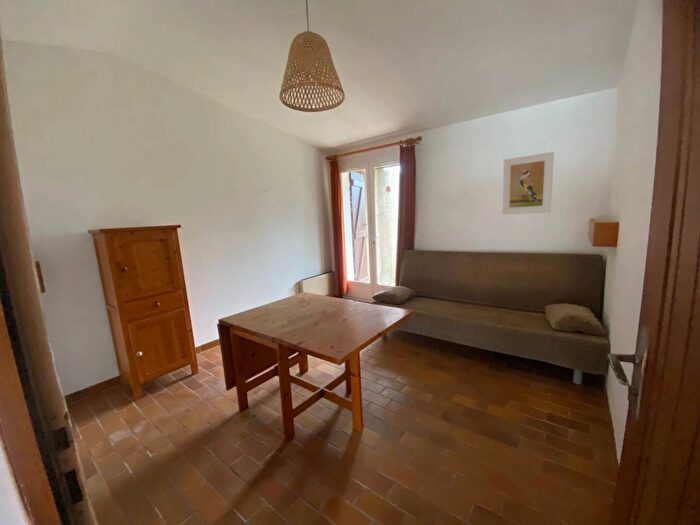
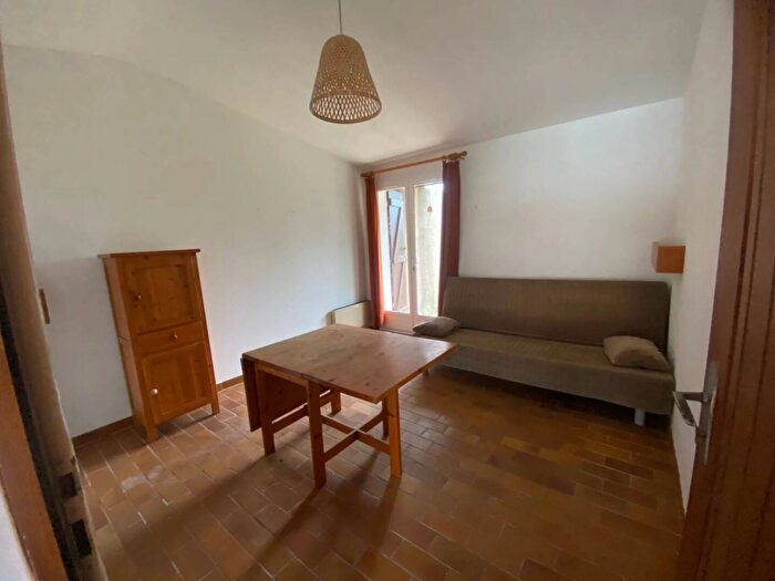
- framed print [501,151,555,216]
